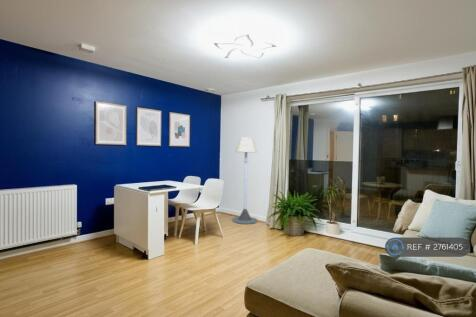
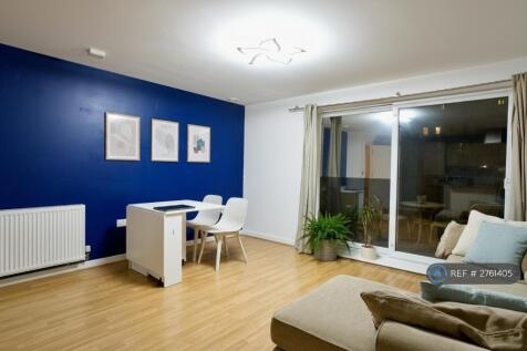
- floor lamp [231,136,258,225]
